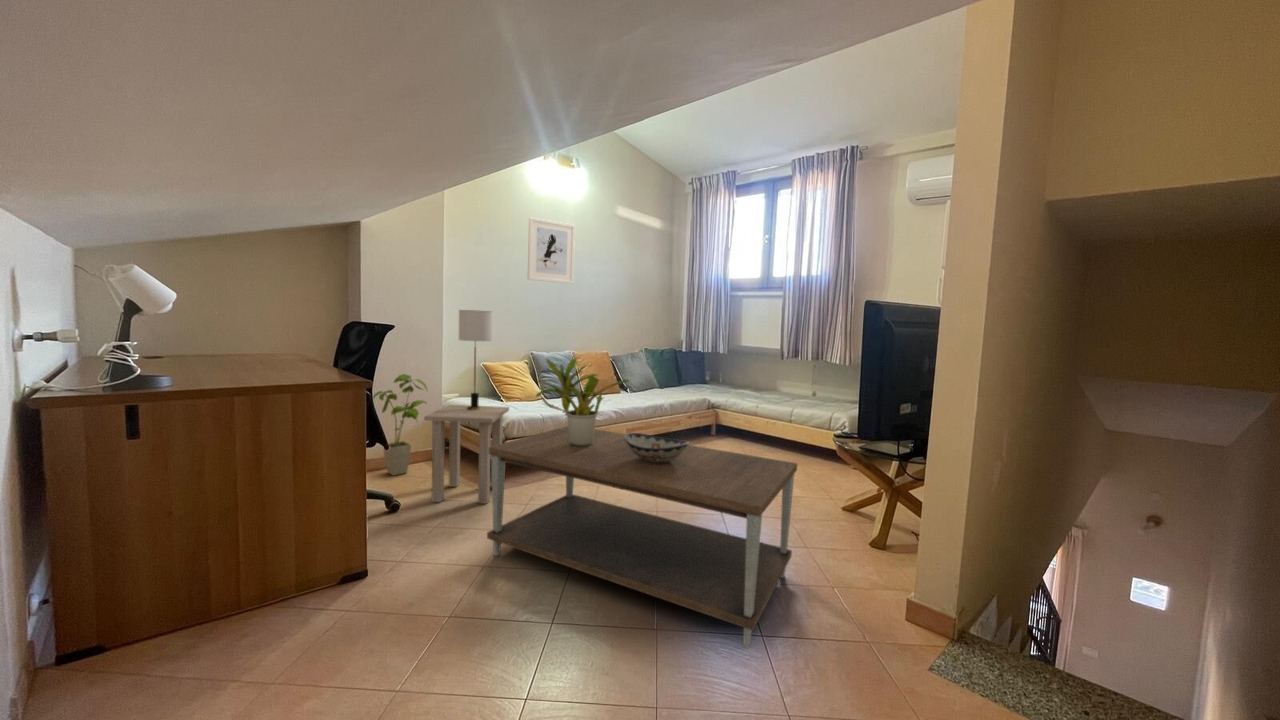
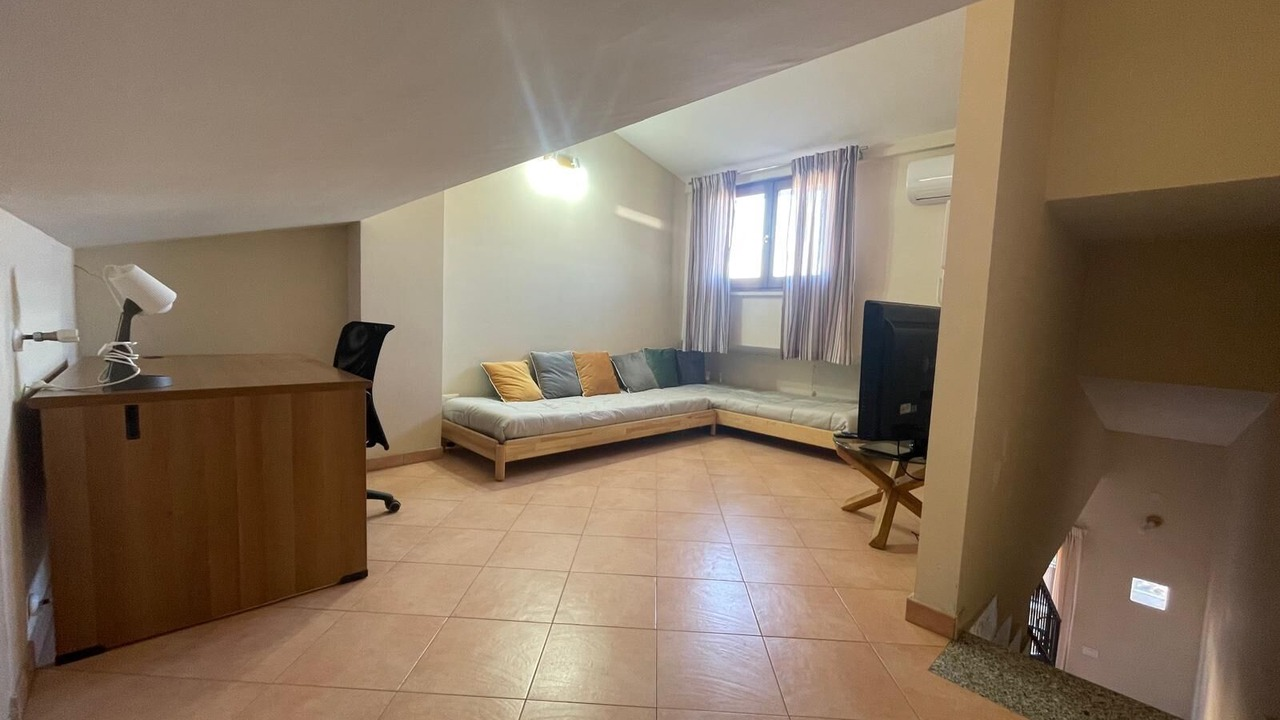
- coffee table [486,425,798,650]
- house plant [372,373,428,477]
- table lamp [458,309,493,410]
- decorative bowl [624,432,690,463]
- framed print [527,216,576,285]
- side table [423,404,510,505]
- potted plant [535,358,631,447]
